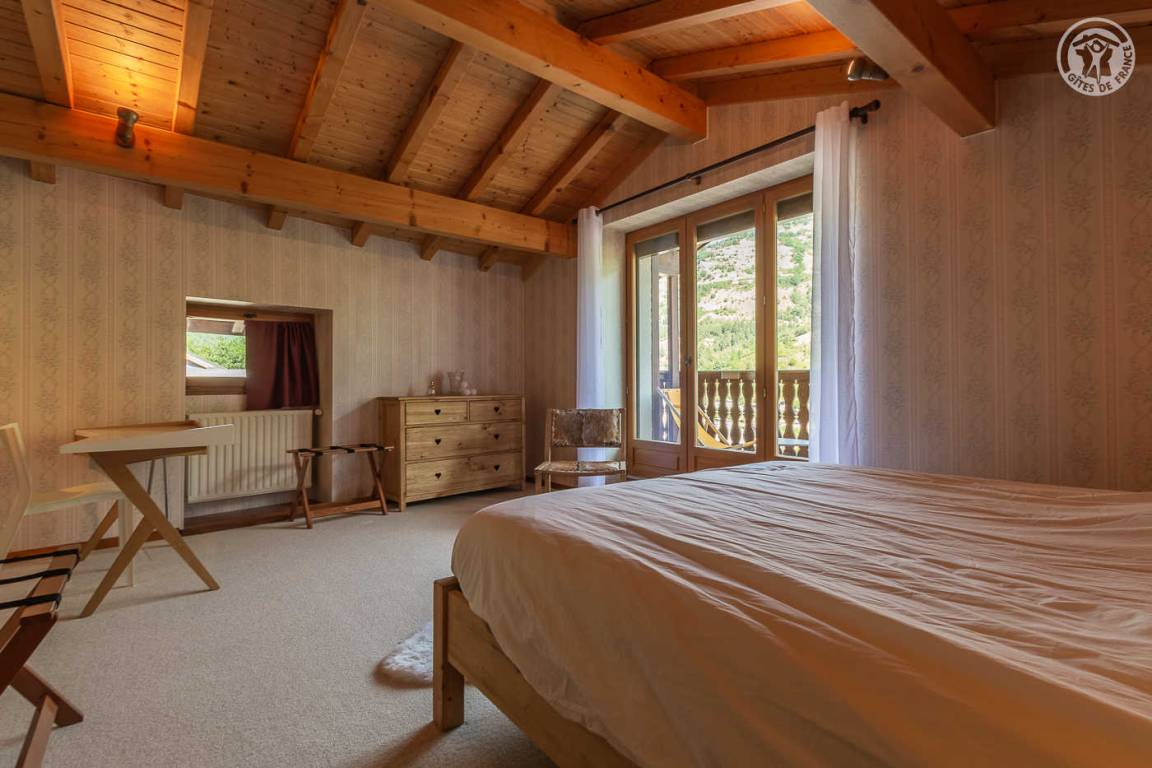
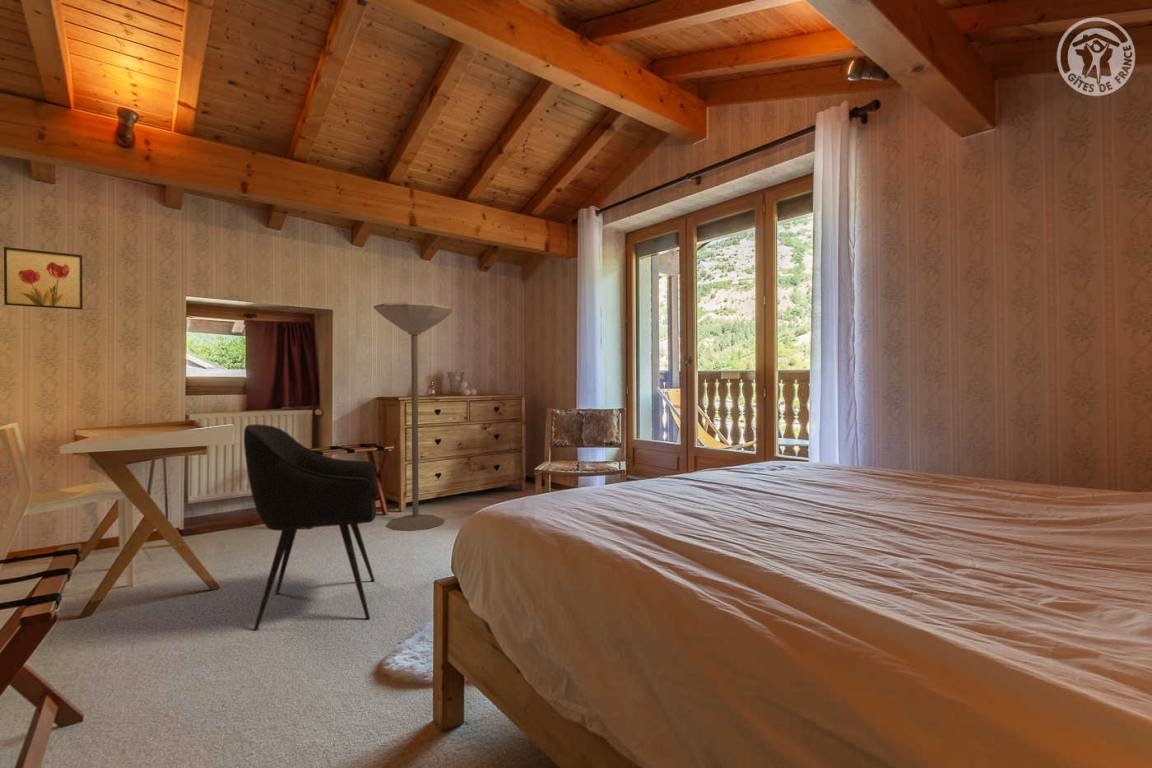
+ wall art [3,246,84,311]
+ floor lamp [373,302,453,532]
+ armchair [243,423,377,632]
